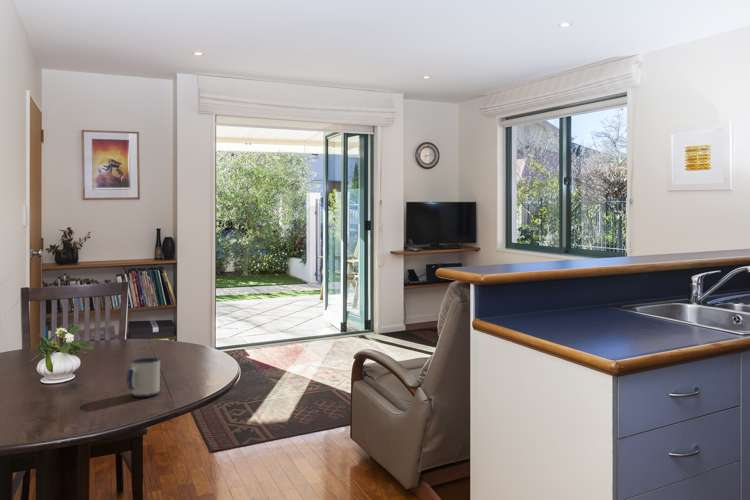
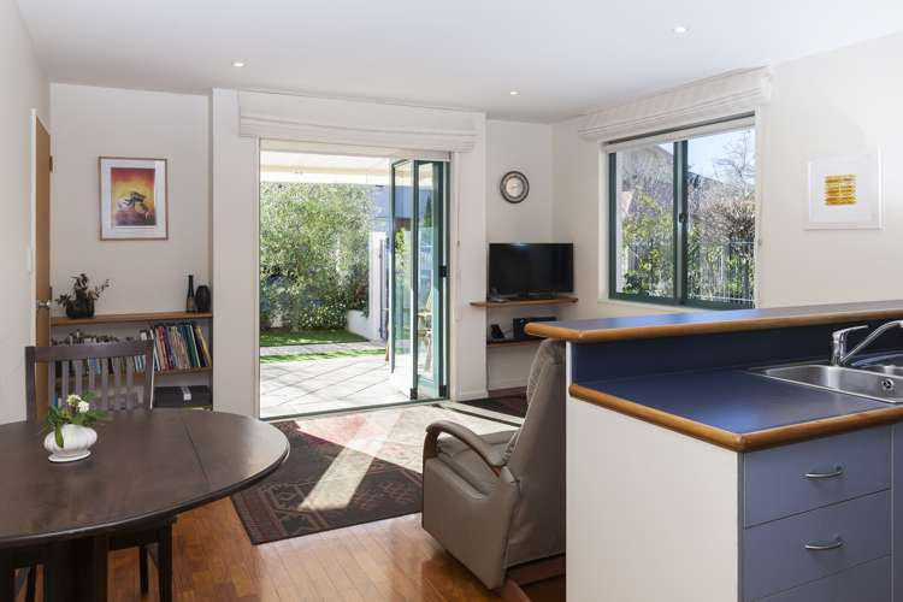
- mug [125,357,161,398]
